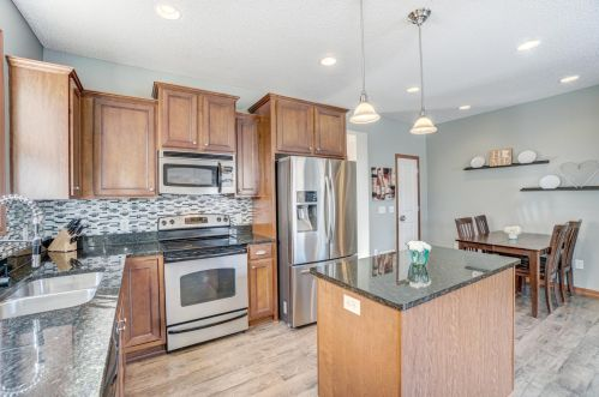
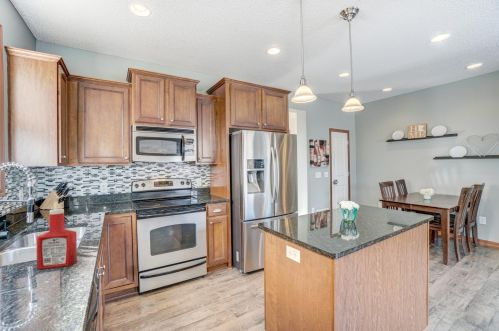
+ soap bottle [36,208,78,270]
